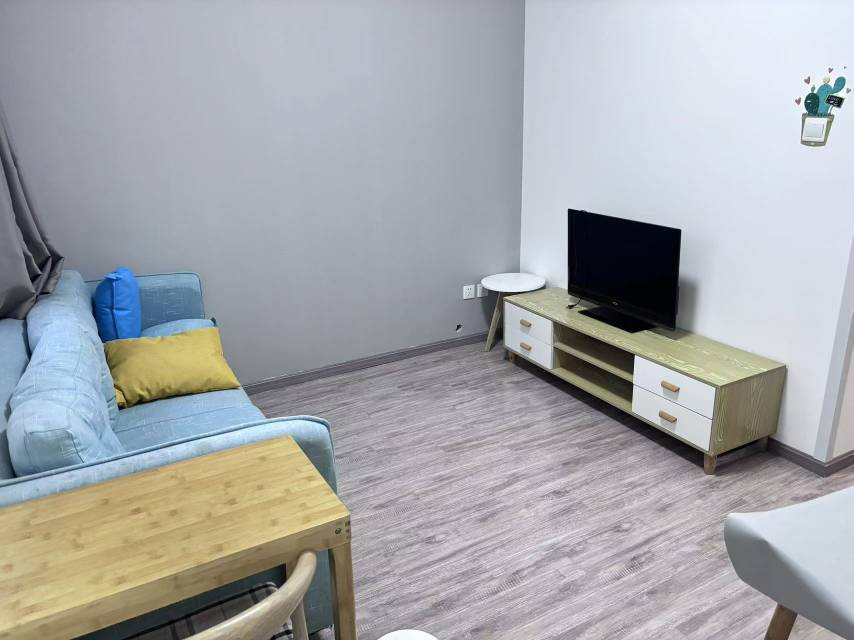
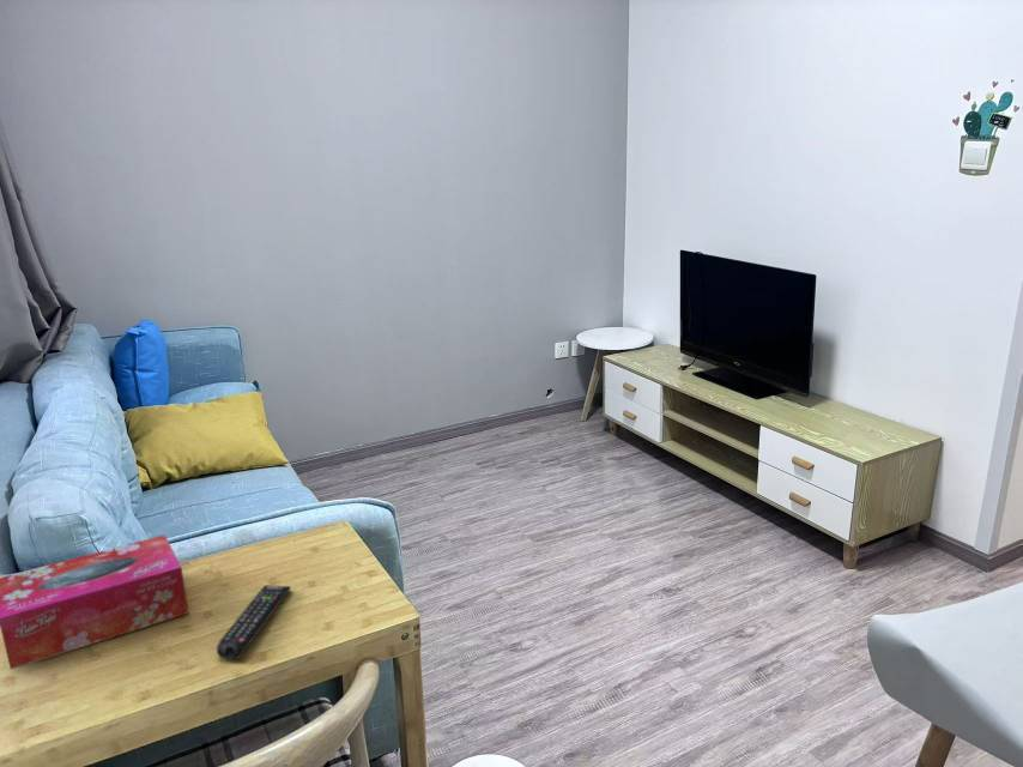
+ remote control [216,584,292,660]
+ tissue box [0,533,190,670]
